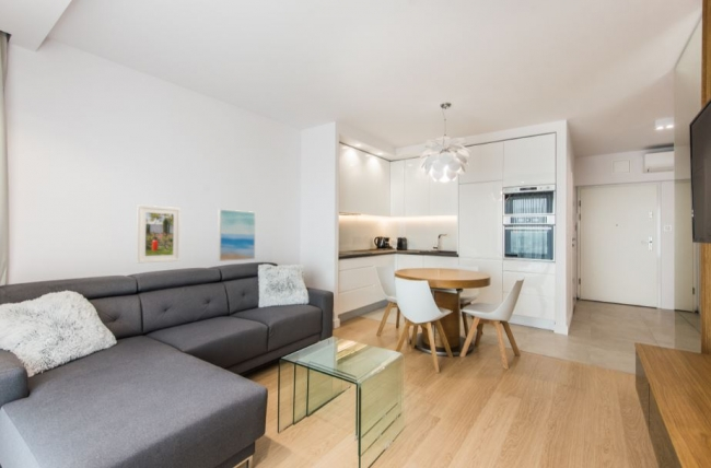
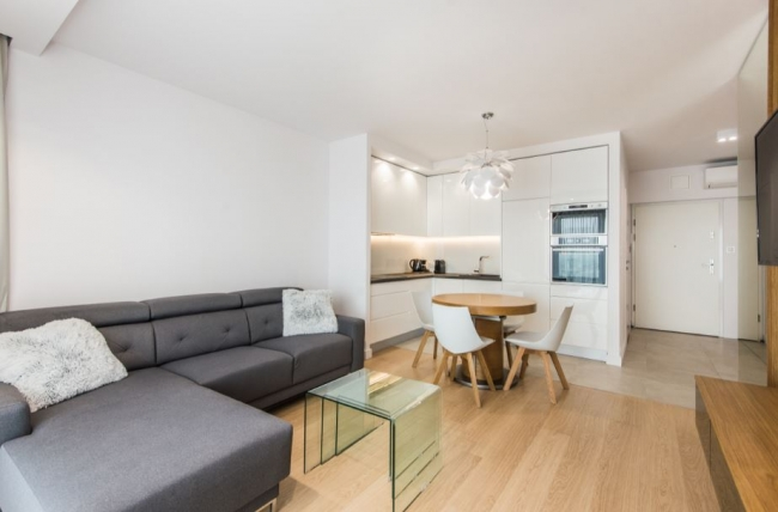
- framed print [136,203,182,265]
- wall art [217,208,257,262]
